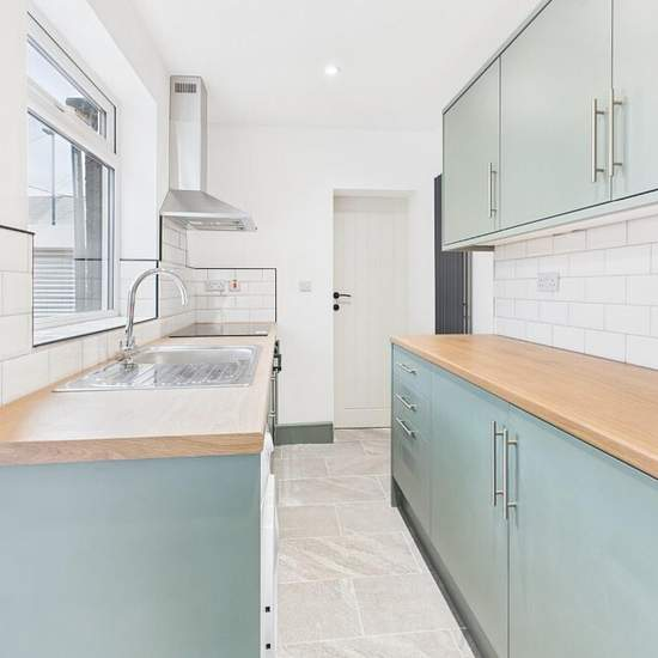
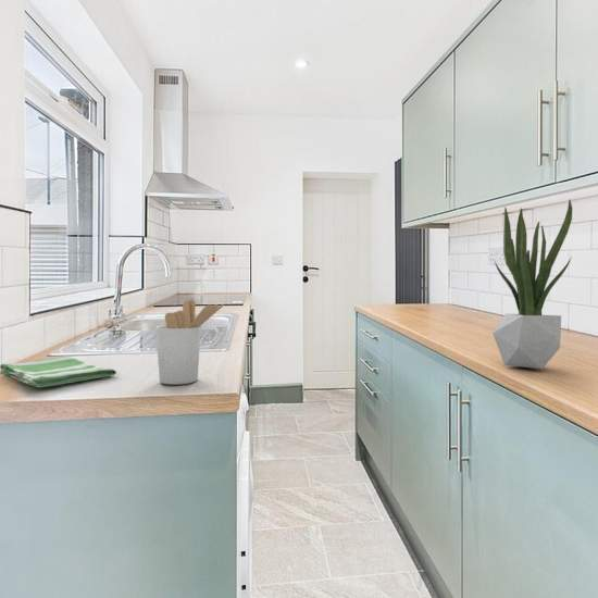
+ utensil holder [154,298,225,385]
+ dish towel [0,354,117,388]
+ potted plant [491,198,573,370]
